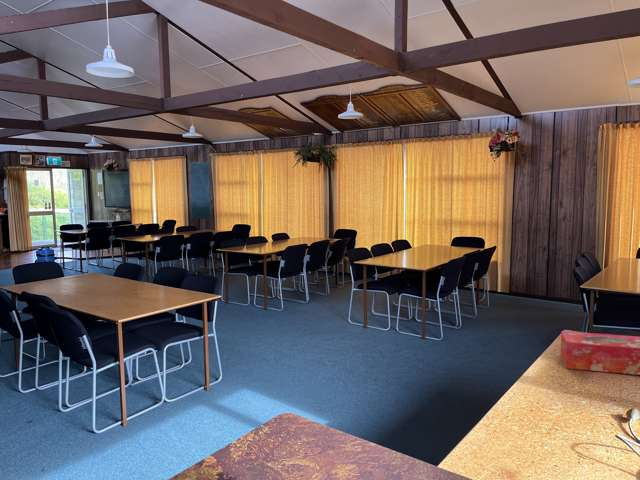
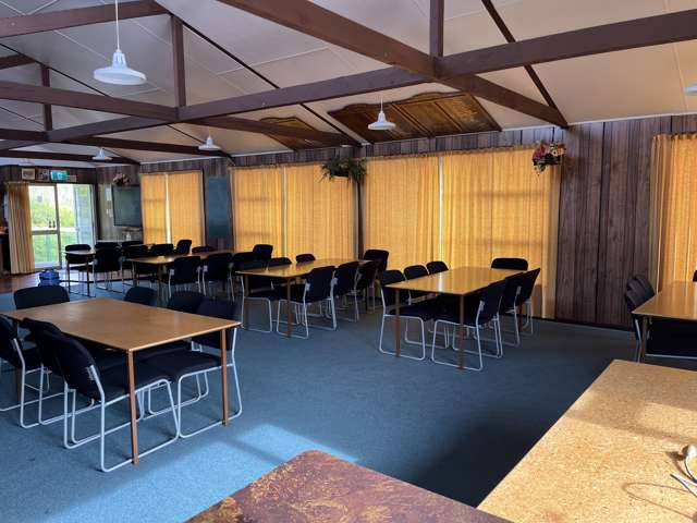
- tissue box [560,330,640,376]
